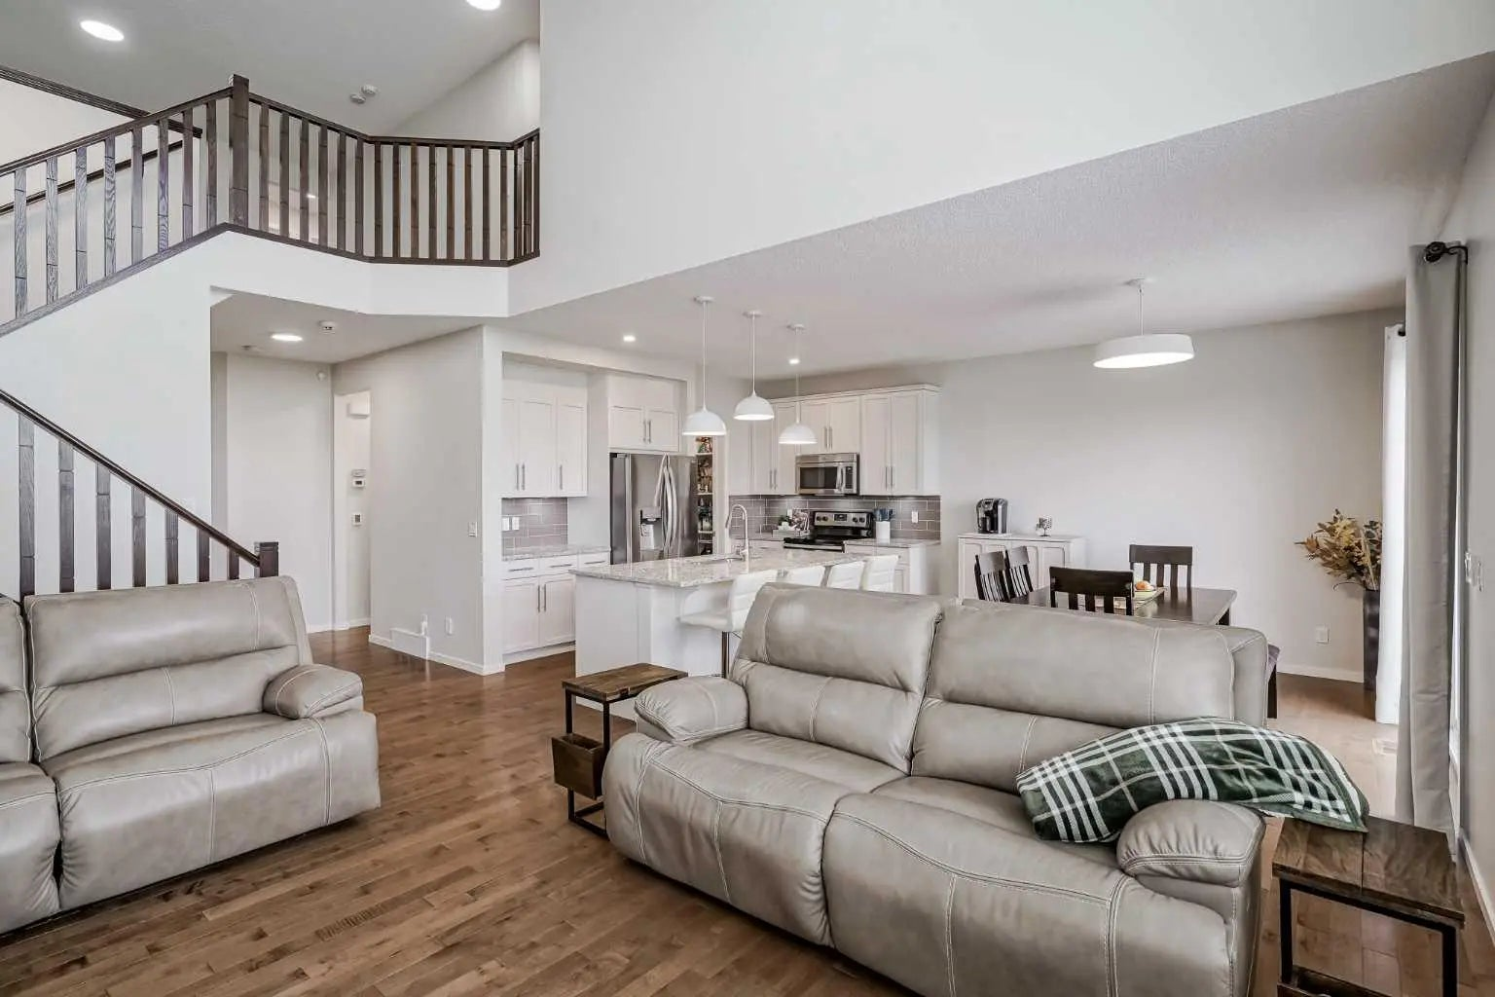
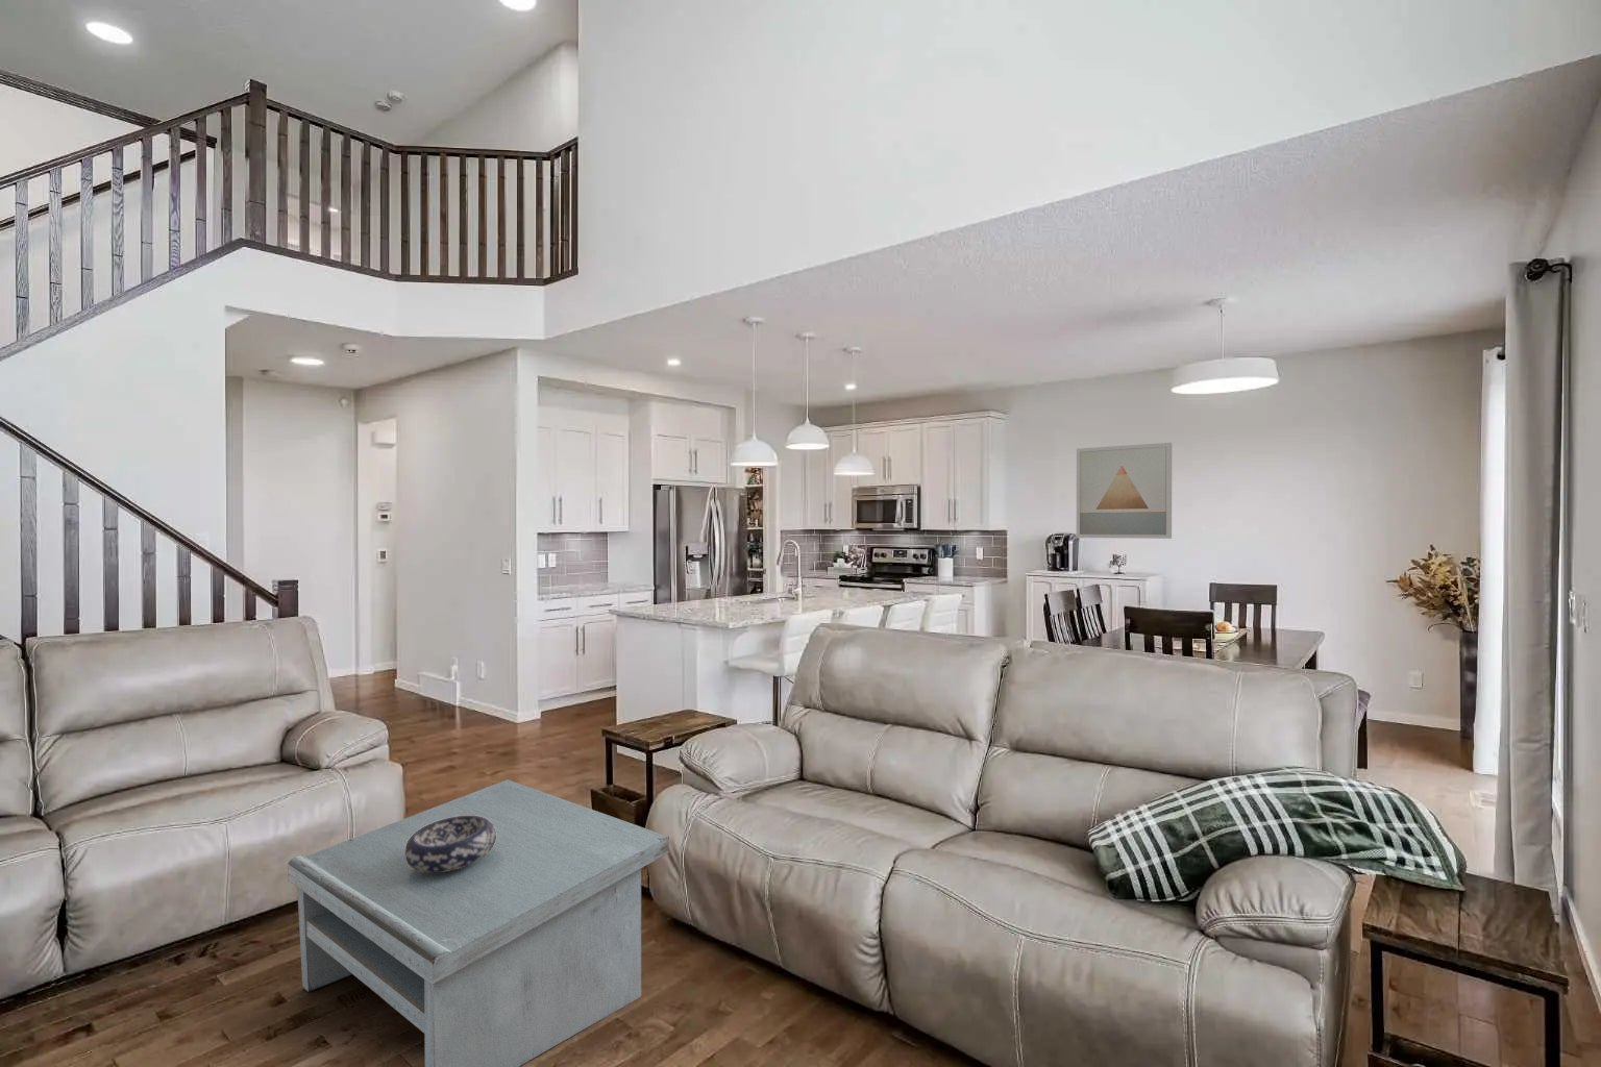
+ wall art [1076,442,1172,539]
+ coffee table [287,779,671,1067]
+ decorative bowl [404,816,496,872]
